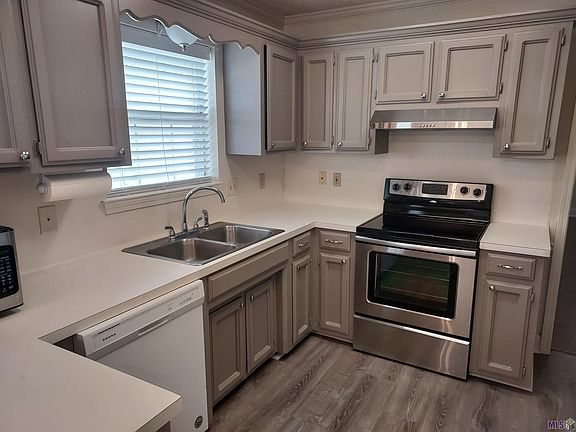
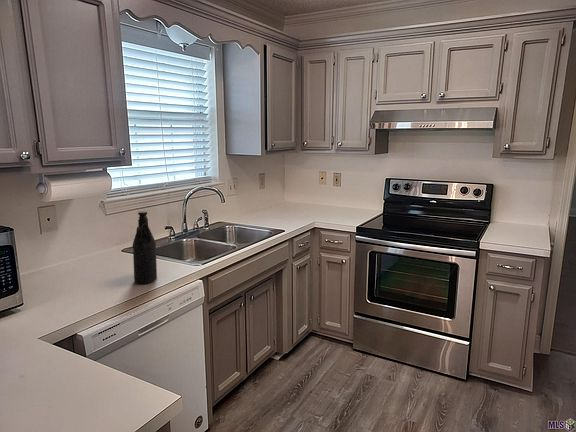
+ bottle [132,210,158,284]
